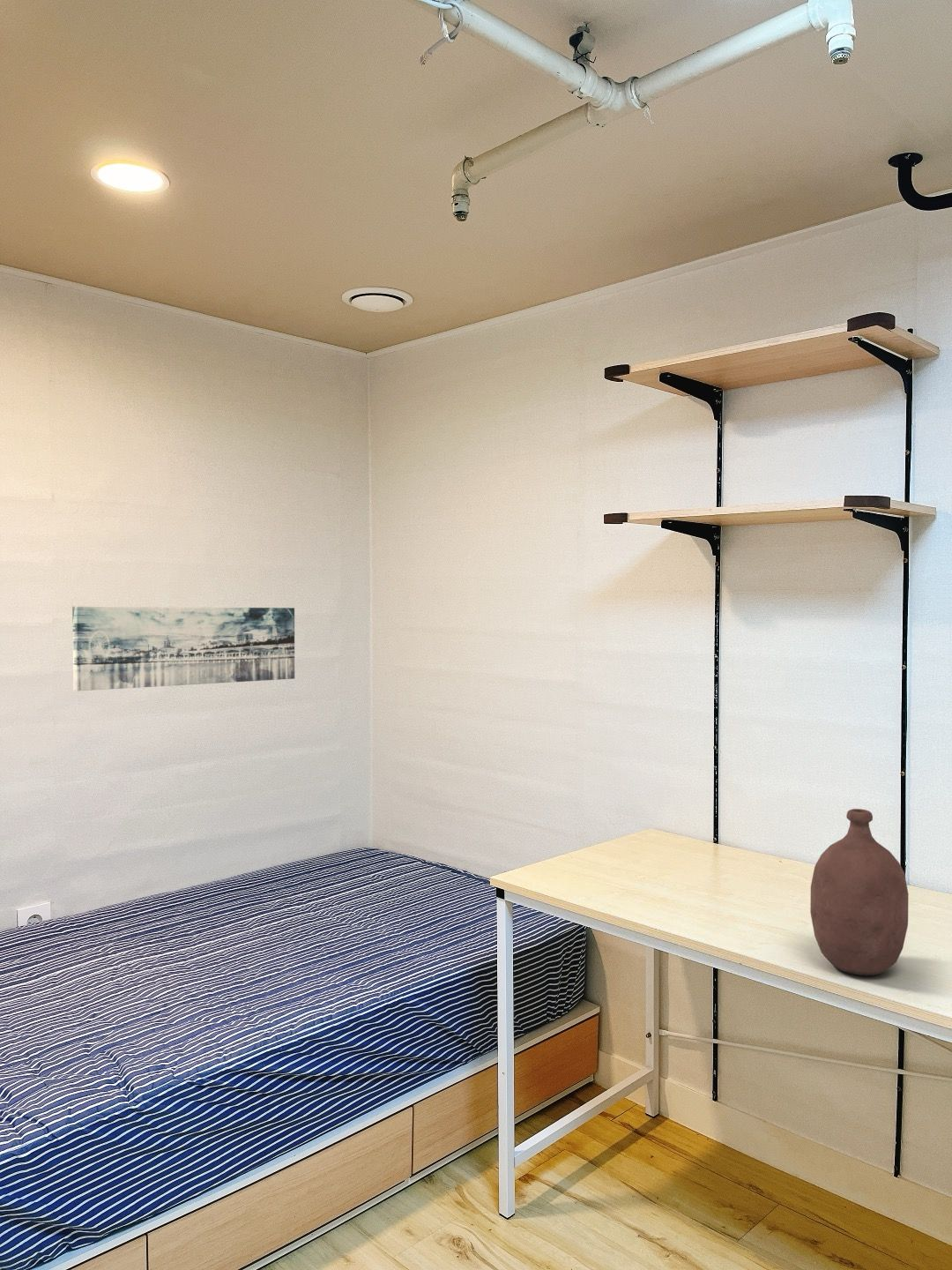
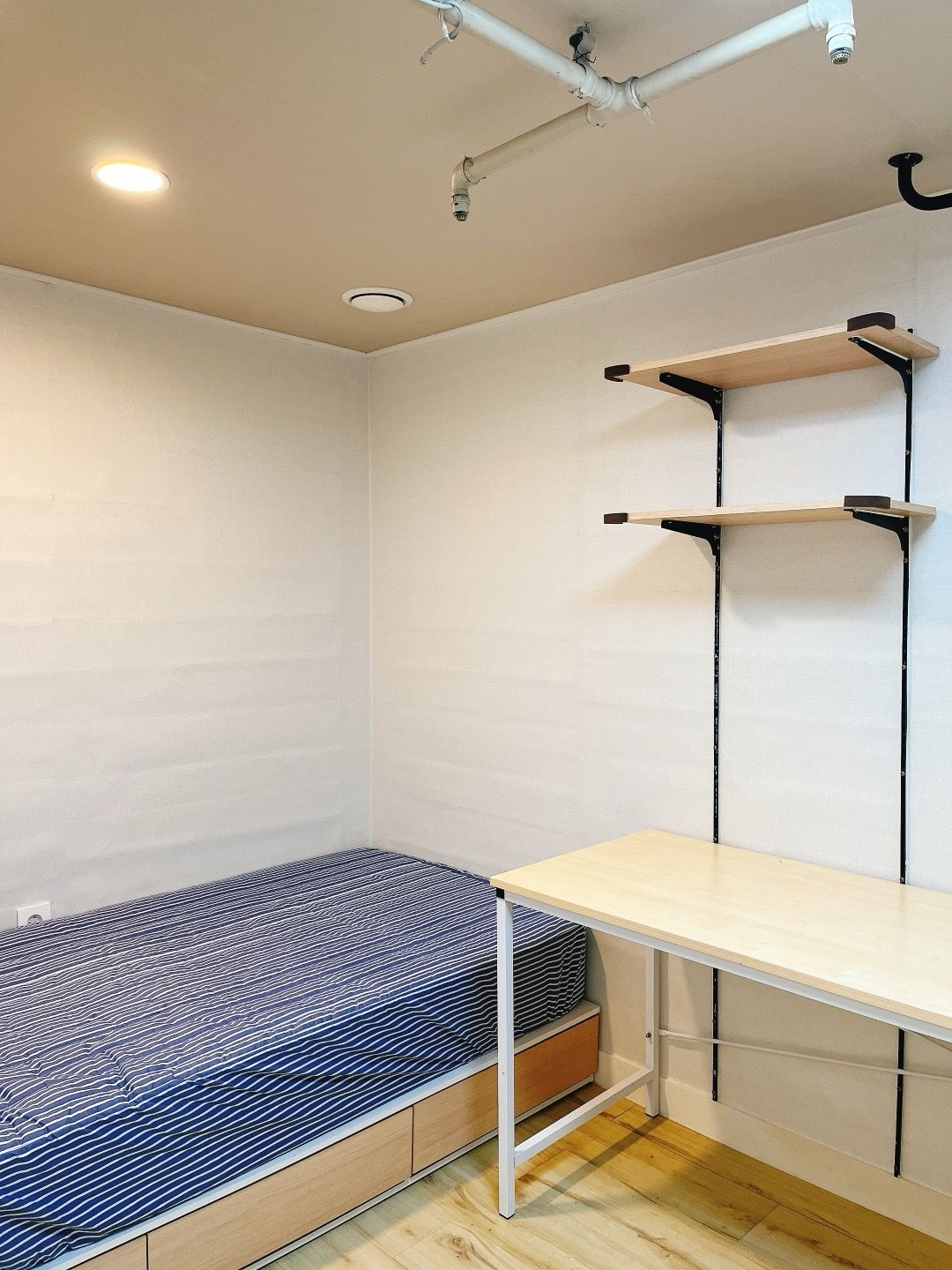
- wall art [71,606,295,691]
- bottle [809,808,909,977]
